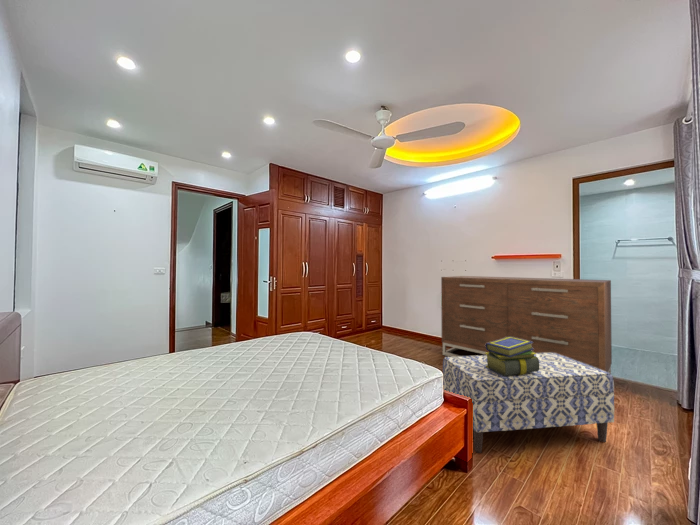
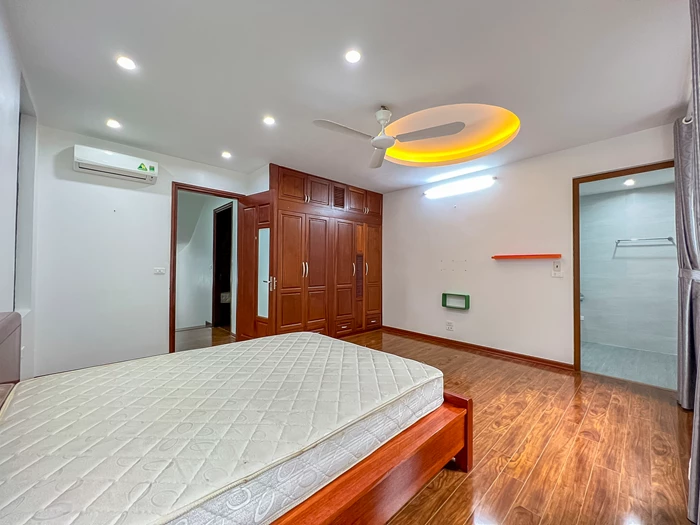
- bench [442,353,615,454]
- stack of books [484,337,539,376]
- dresser [440,275,613,374]
